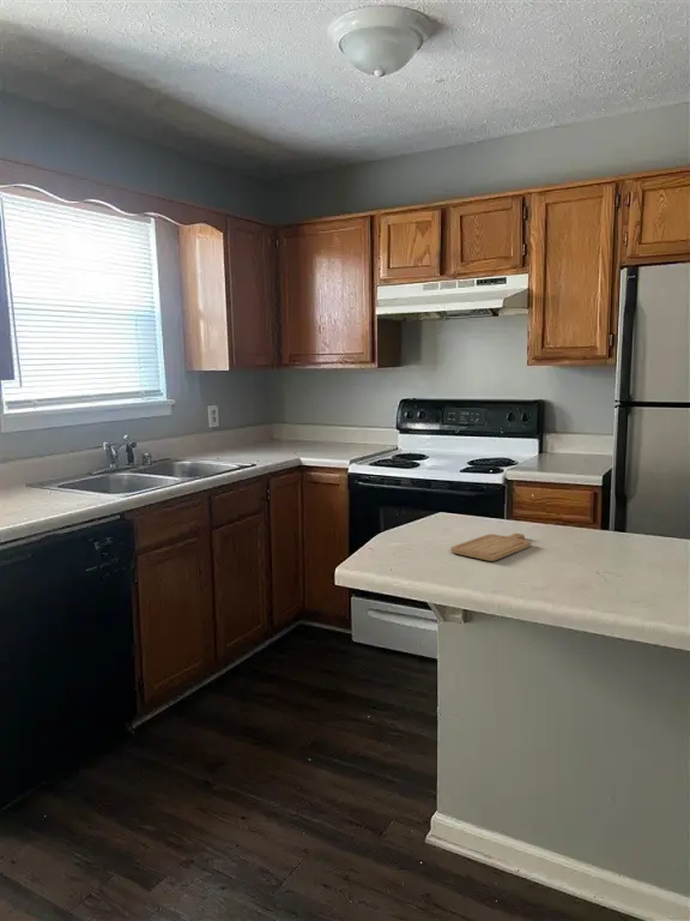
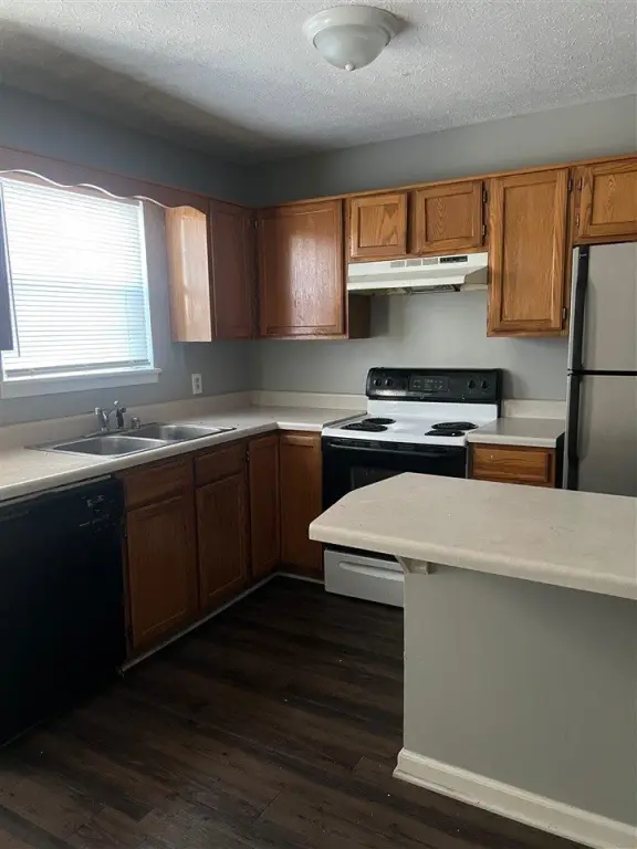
- chopping board [450,532,532,561]
